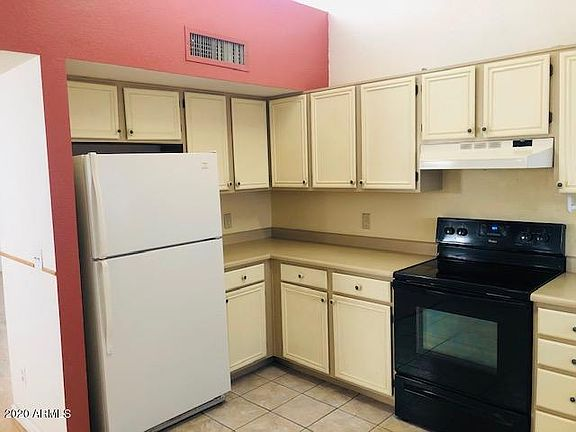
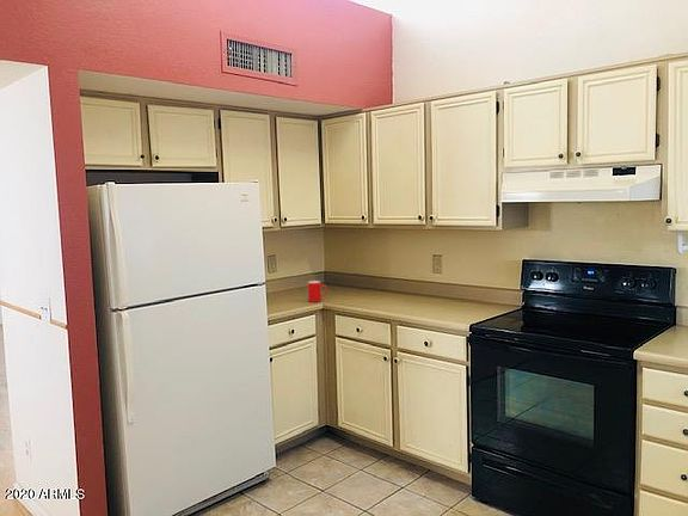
+ cup [306,280,327,303]
